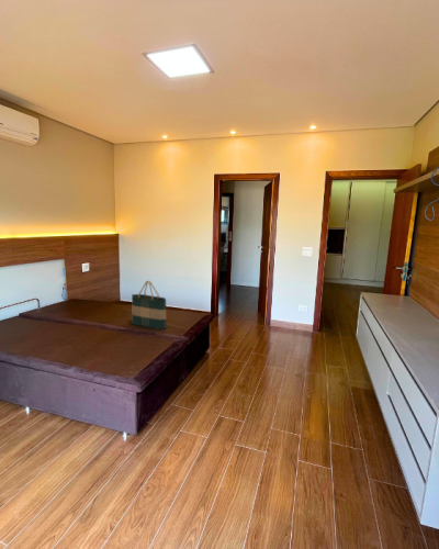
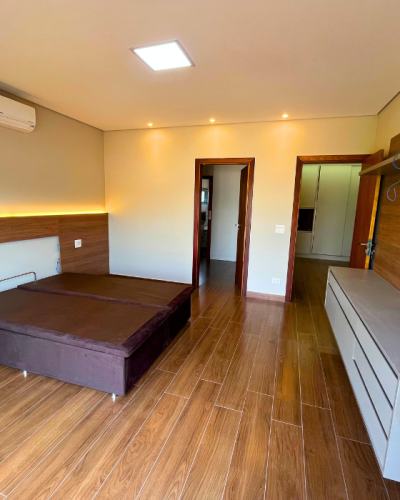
- tote bag [131,280,167,330]
